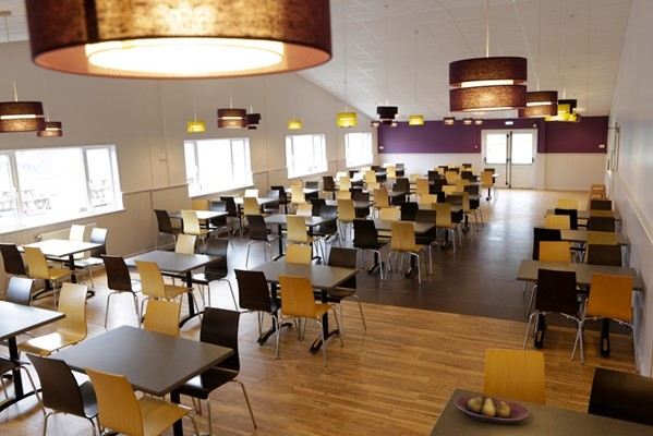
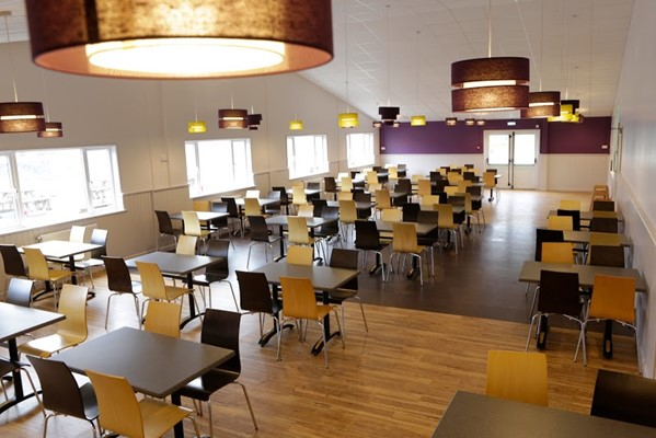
- fruit bowl [454,395,531,426]
